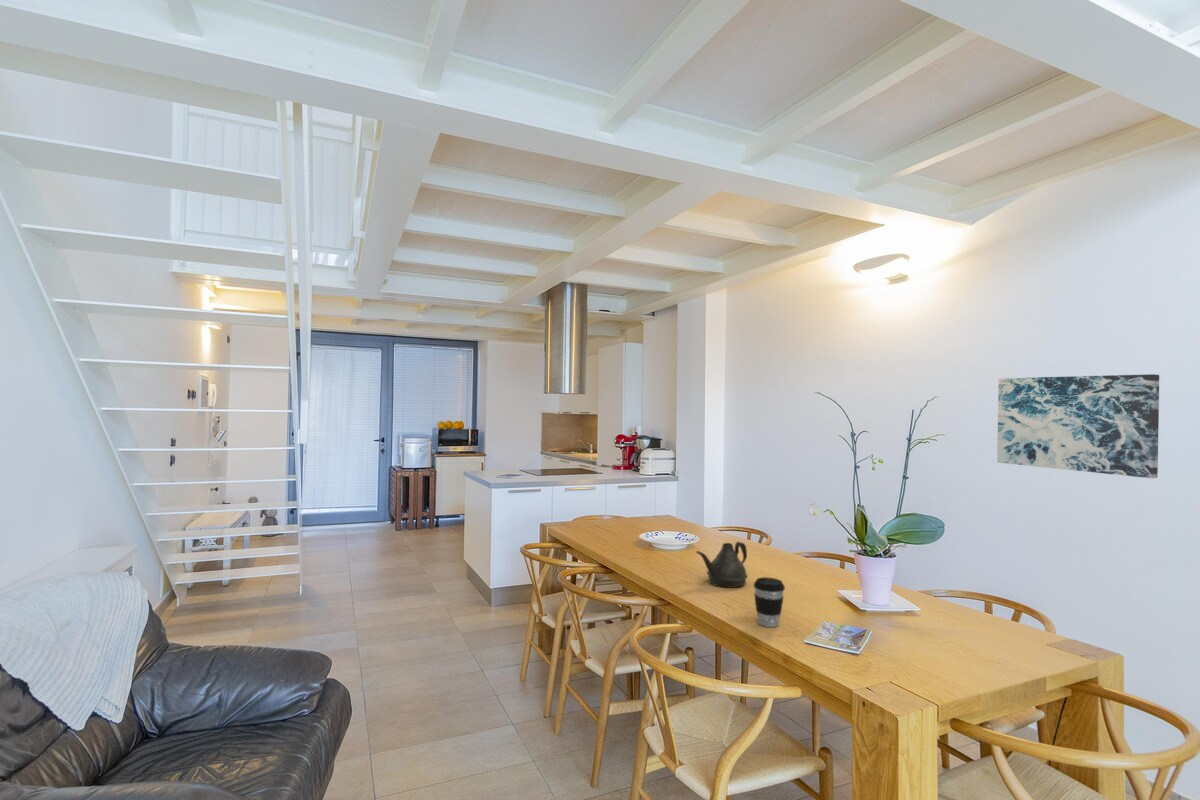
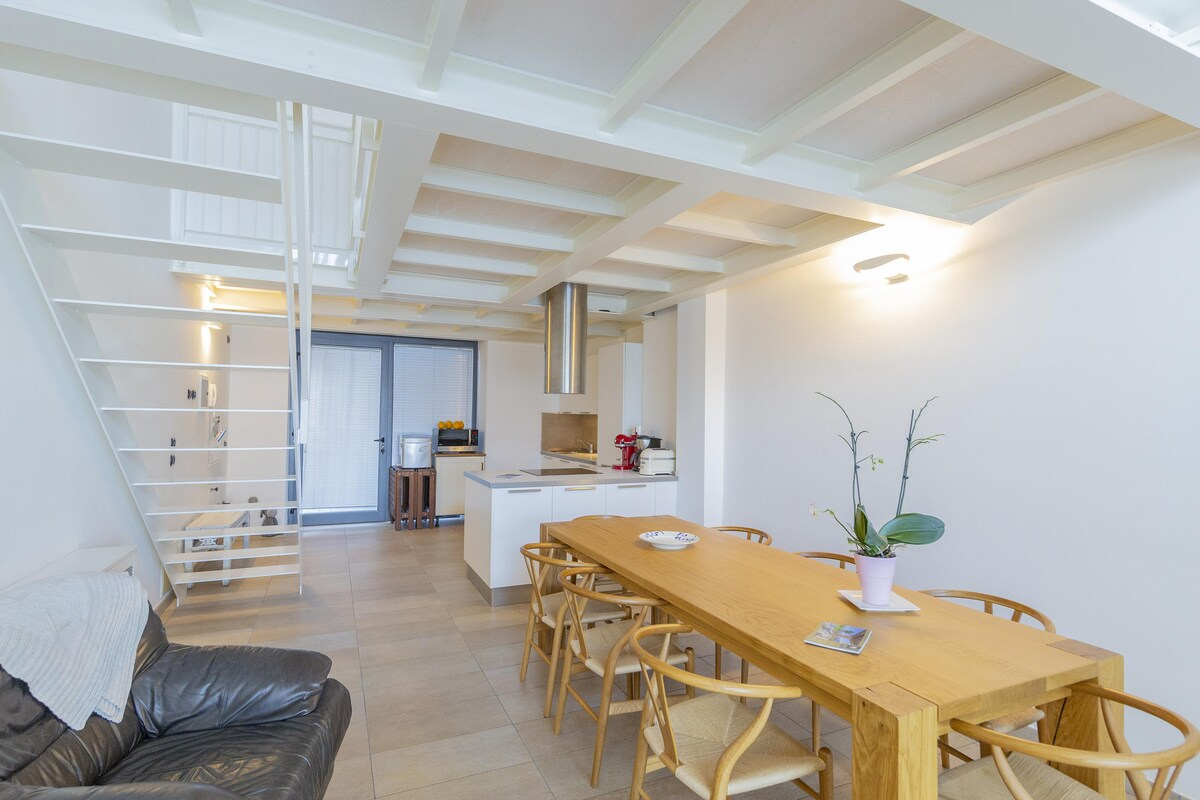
- wall art [996,373,1160,479]
- teapot [695,541,748,589]
- coffee cup [753,576,786,628]
